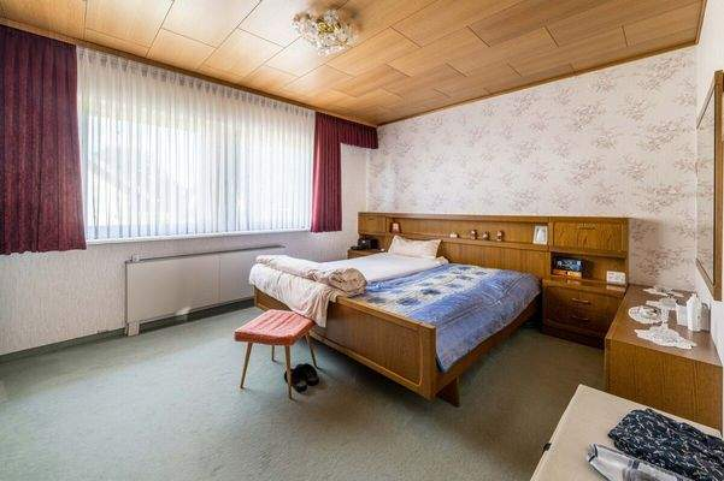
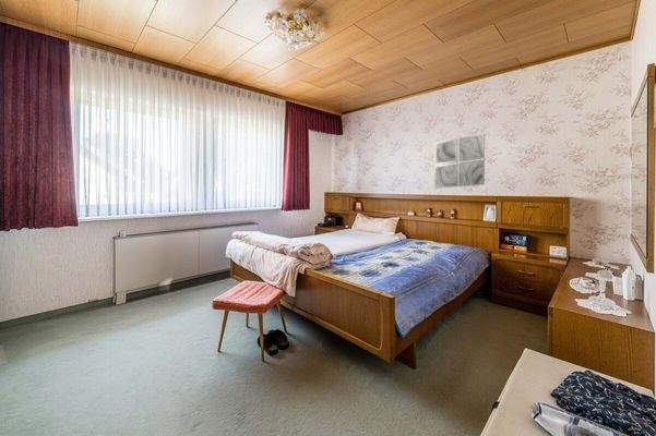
+ wall art [433,132,486,190]
